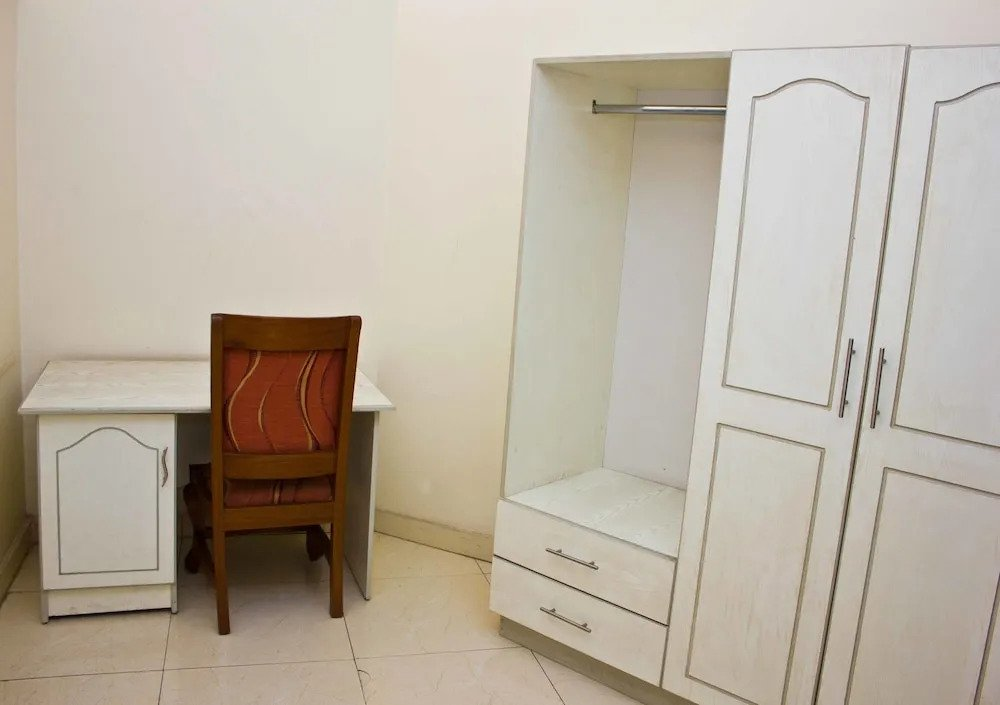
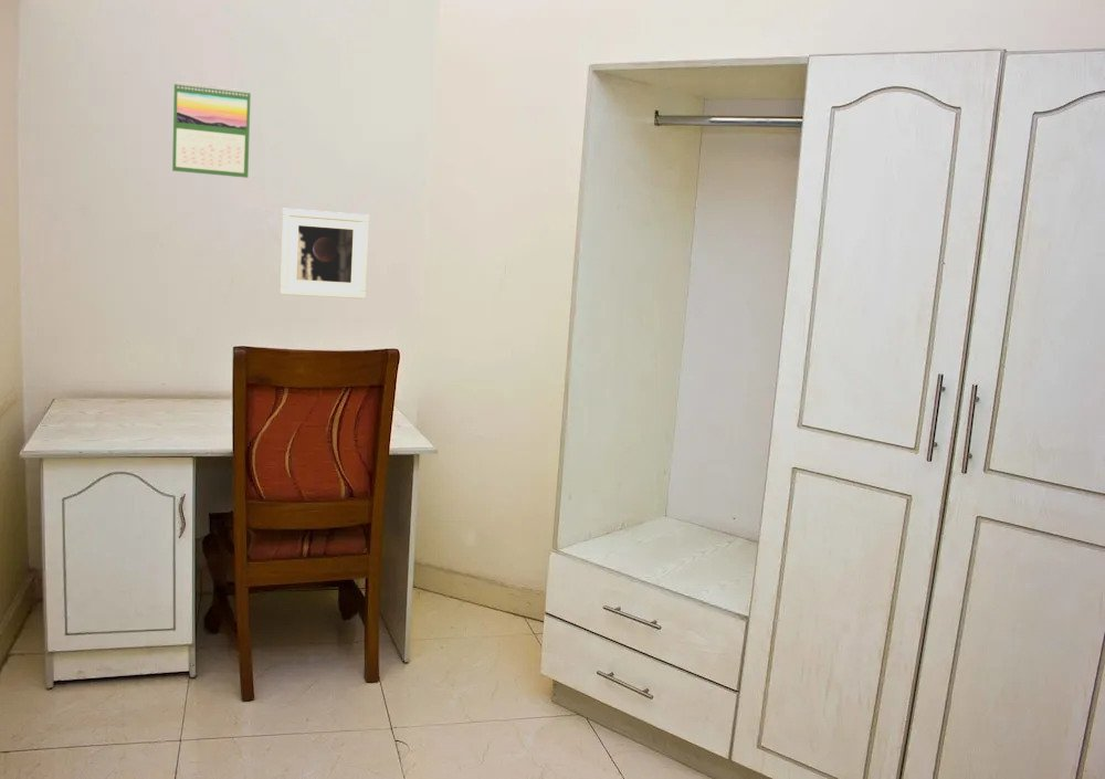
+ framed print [278,208,370,299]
+ calendar [171,81,252,179]
